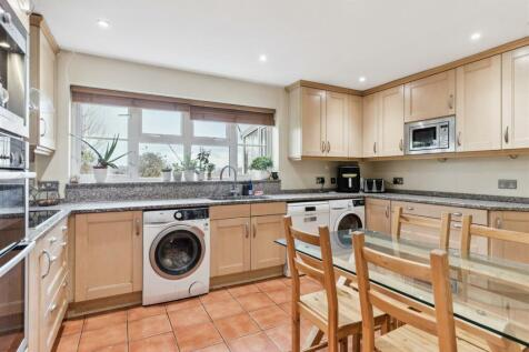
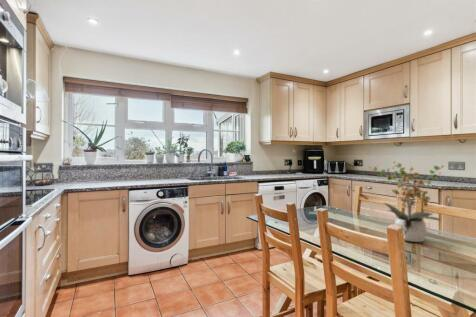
+ potted plant [368,160,445,243]
